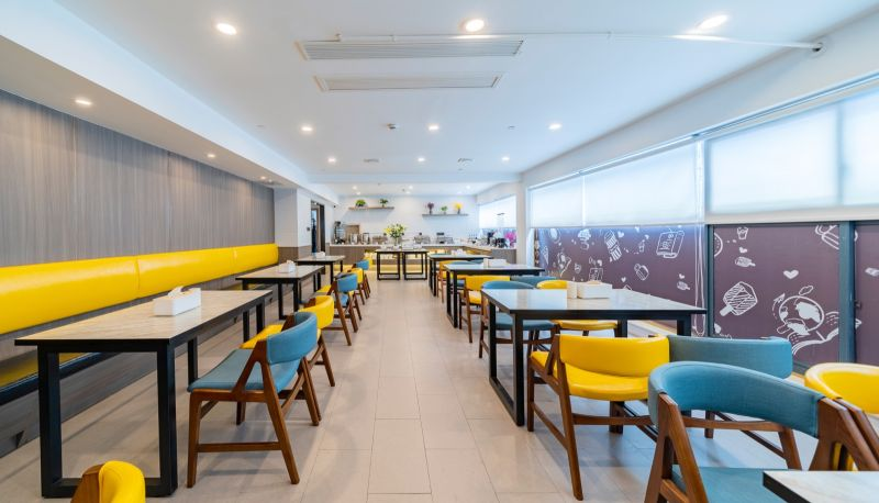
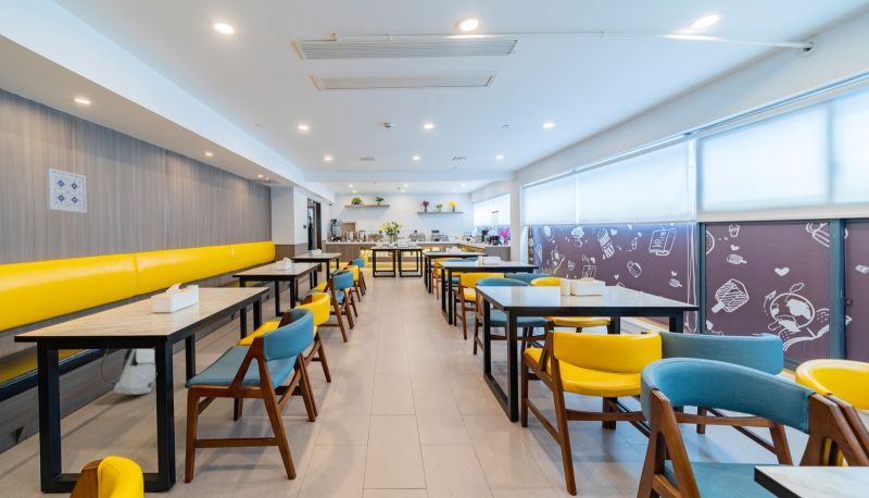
+ backpack [100,348,156,396]
+ wall art [45,167,88,214]
